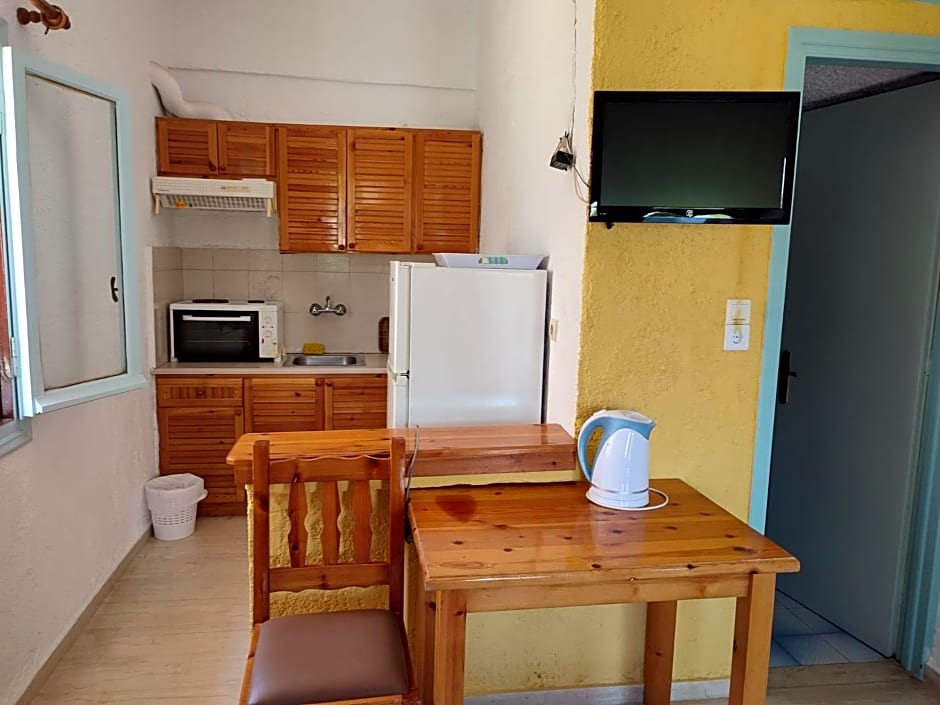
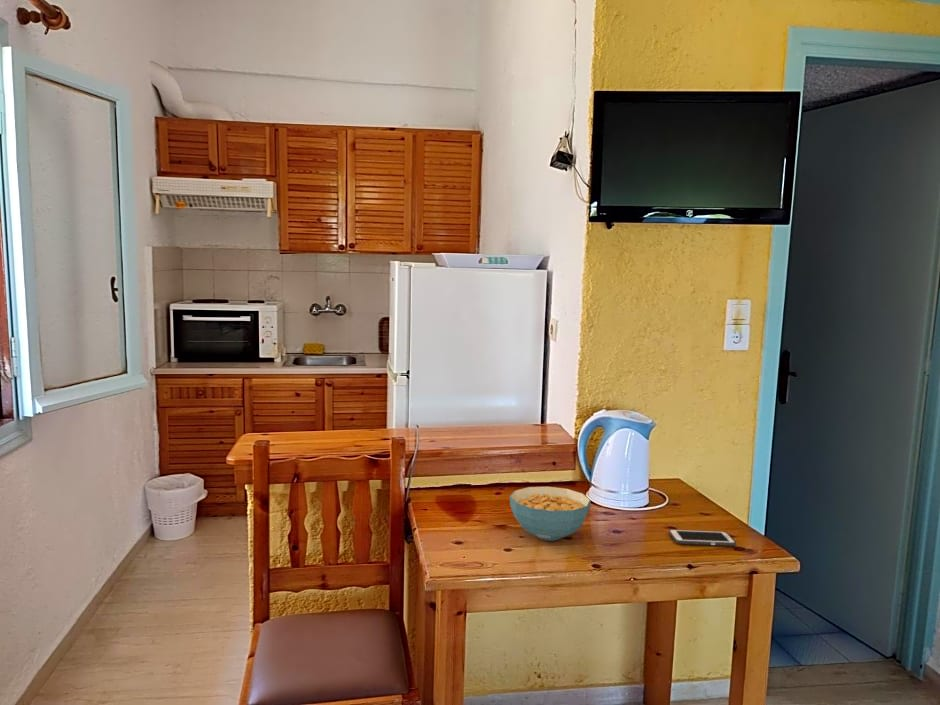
+ cereal bowl [509,486,592,542]
+ cell phone [668,529,737,547]
